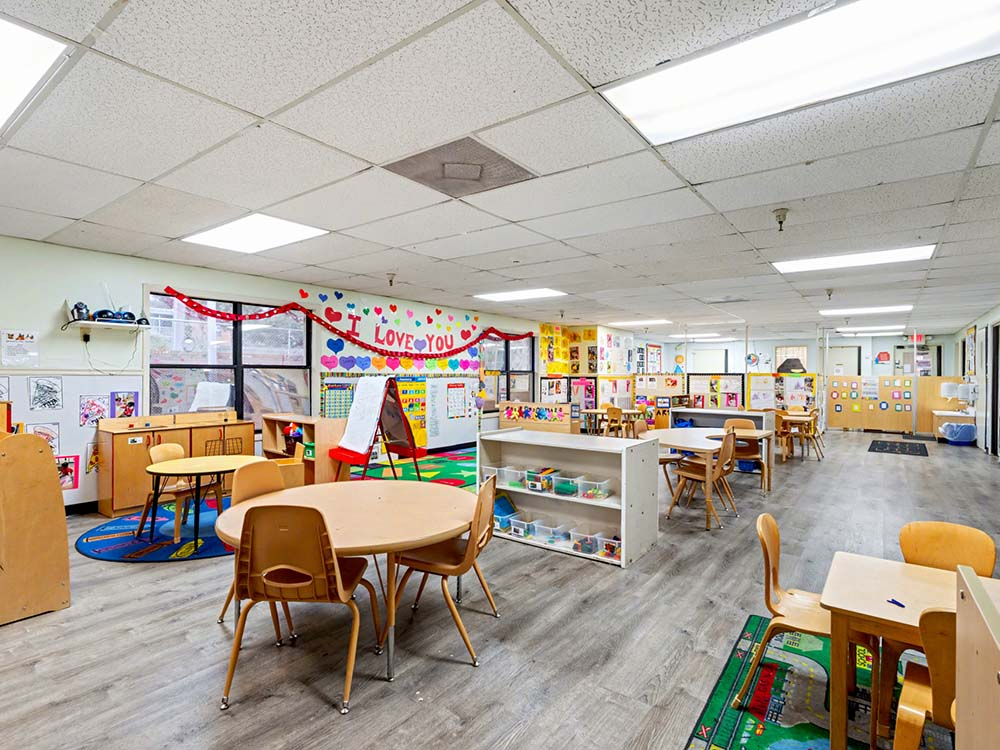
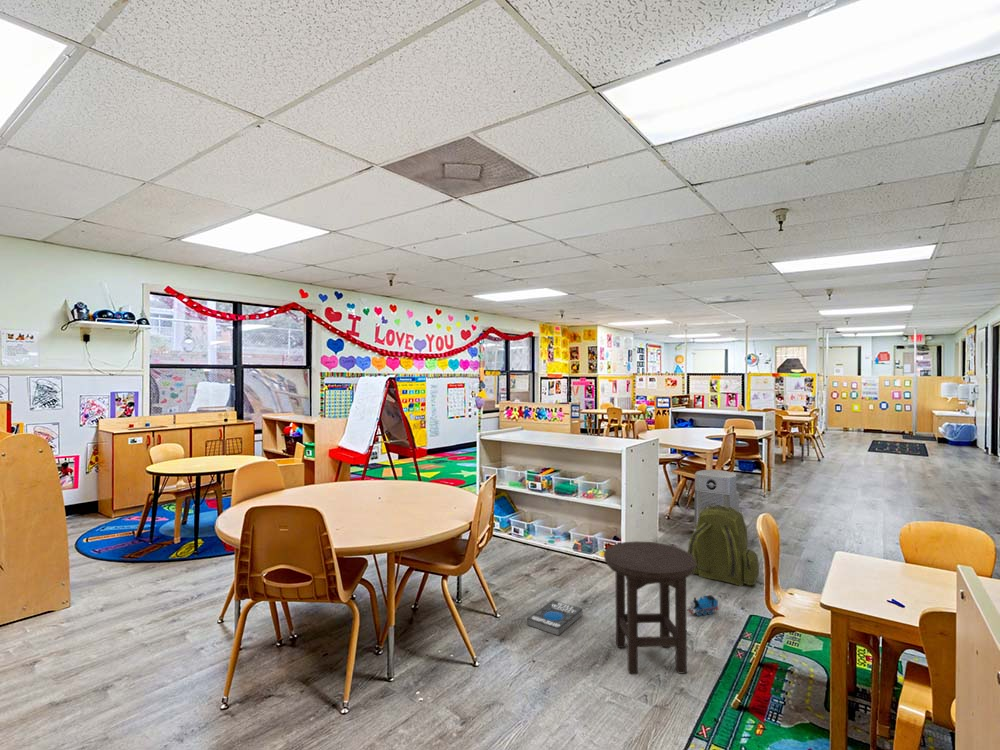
+ toy train [686,594,719,617]
+ air purifier [693,469,740,532]
+ backpack [687,506,760,587]
+ book [526,599,584,637]
+ stool [603,540,696,675]
